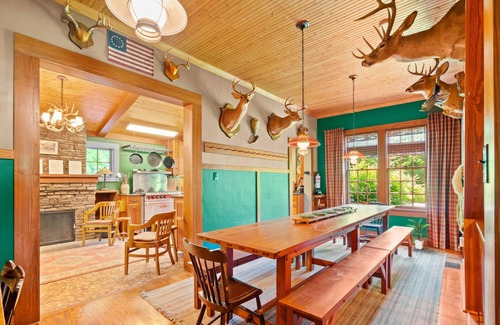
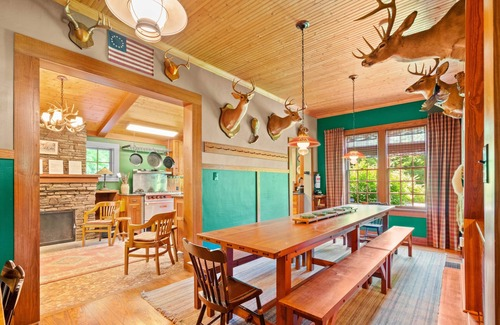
- indoor plant [408,218,433,250]
